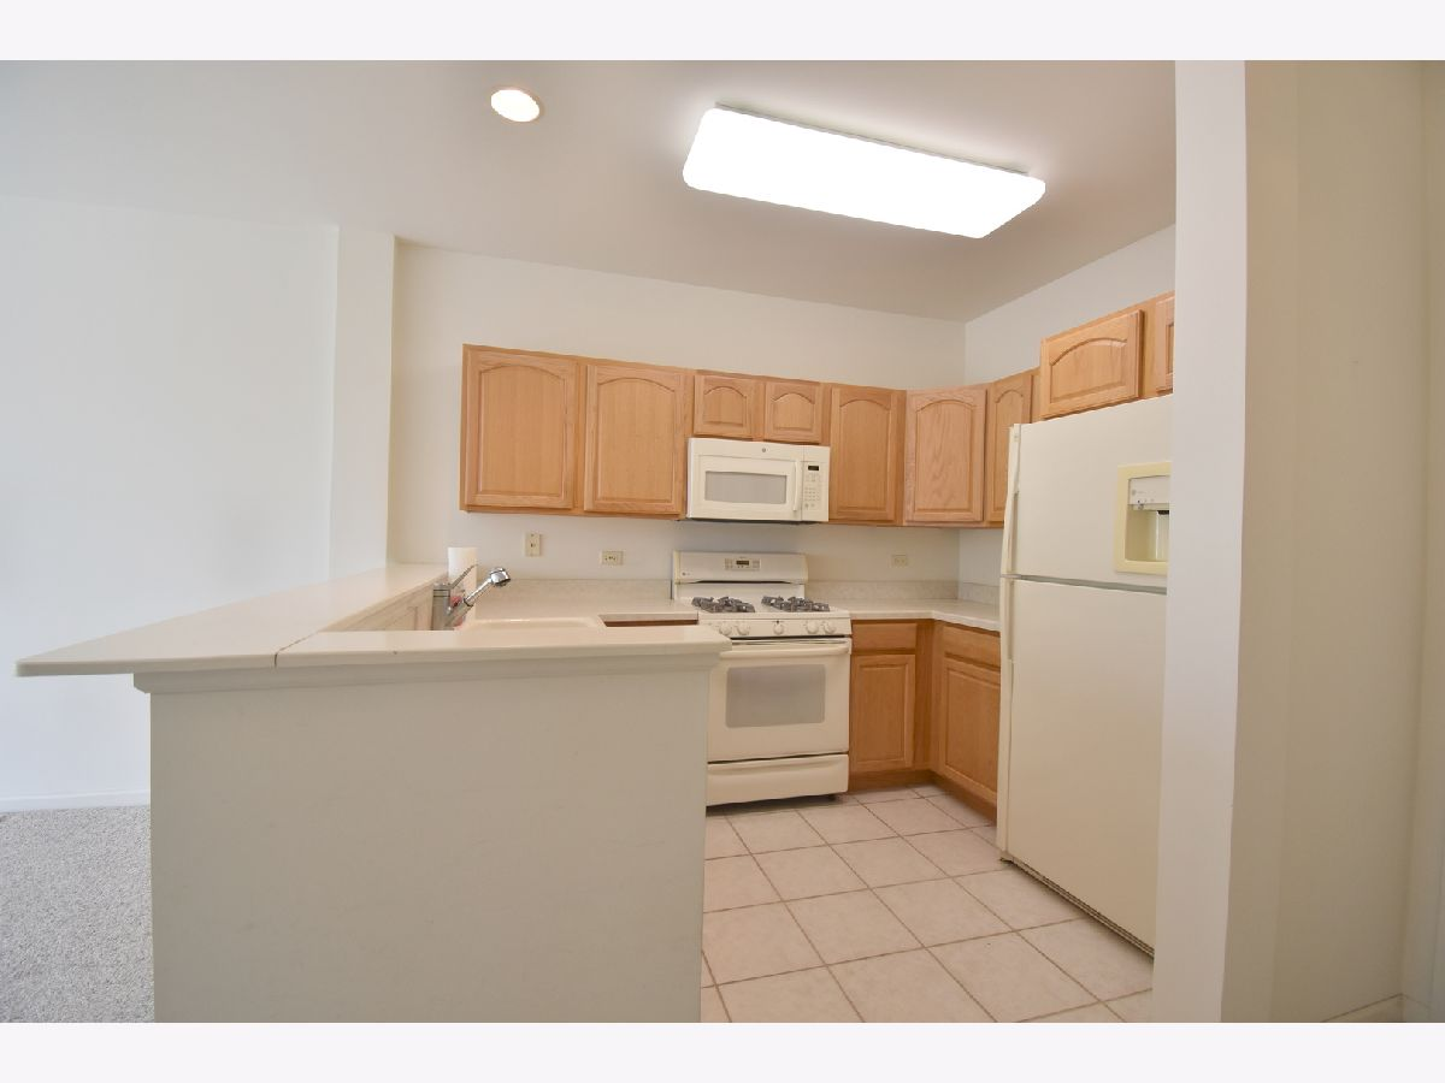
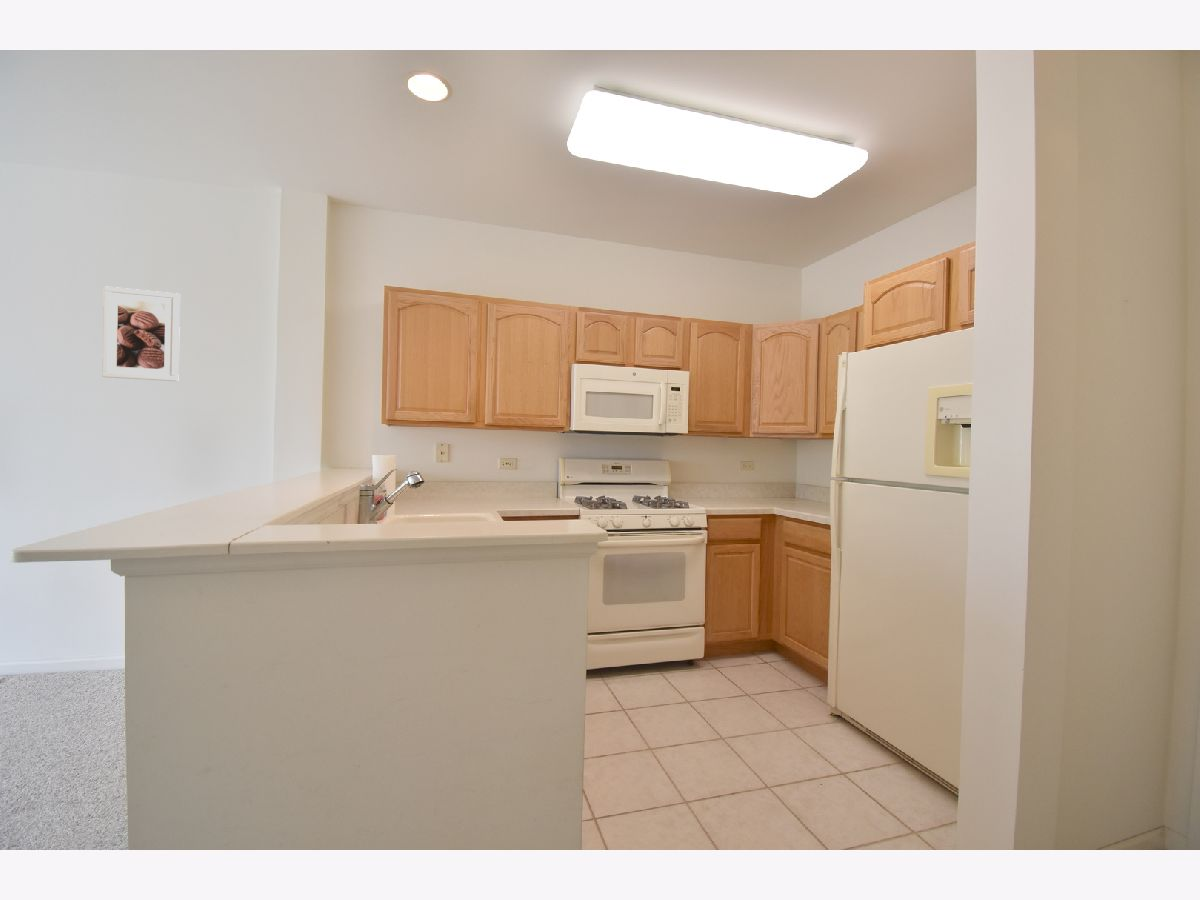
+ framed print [101,285,181,382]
